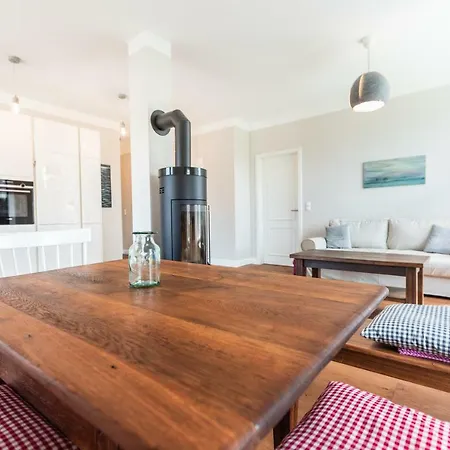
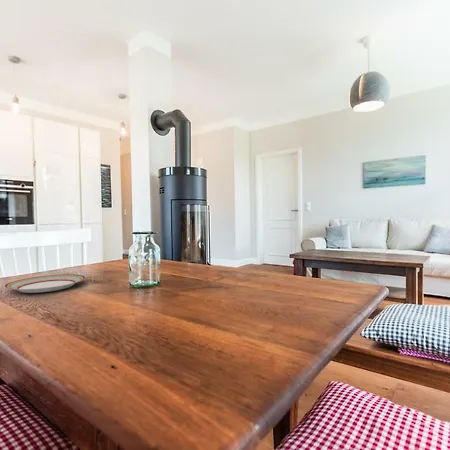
+ plate [3,274,86,294]
